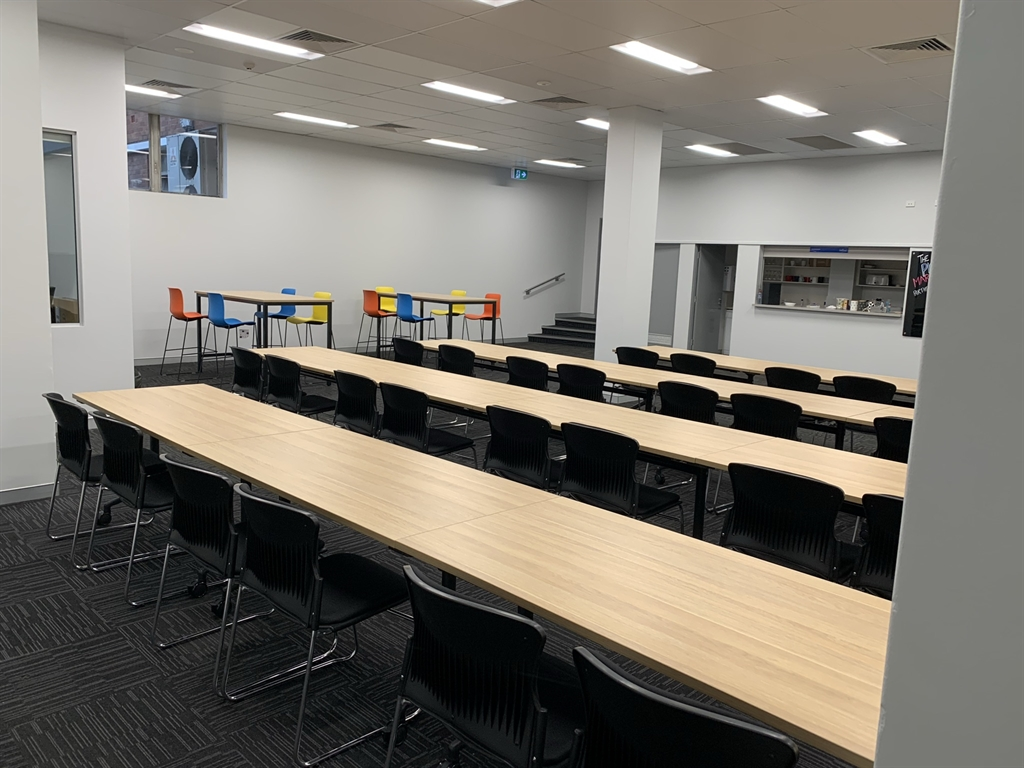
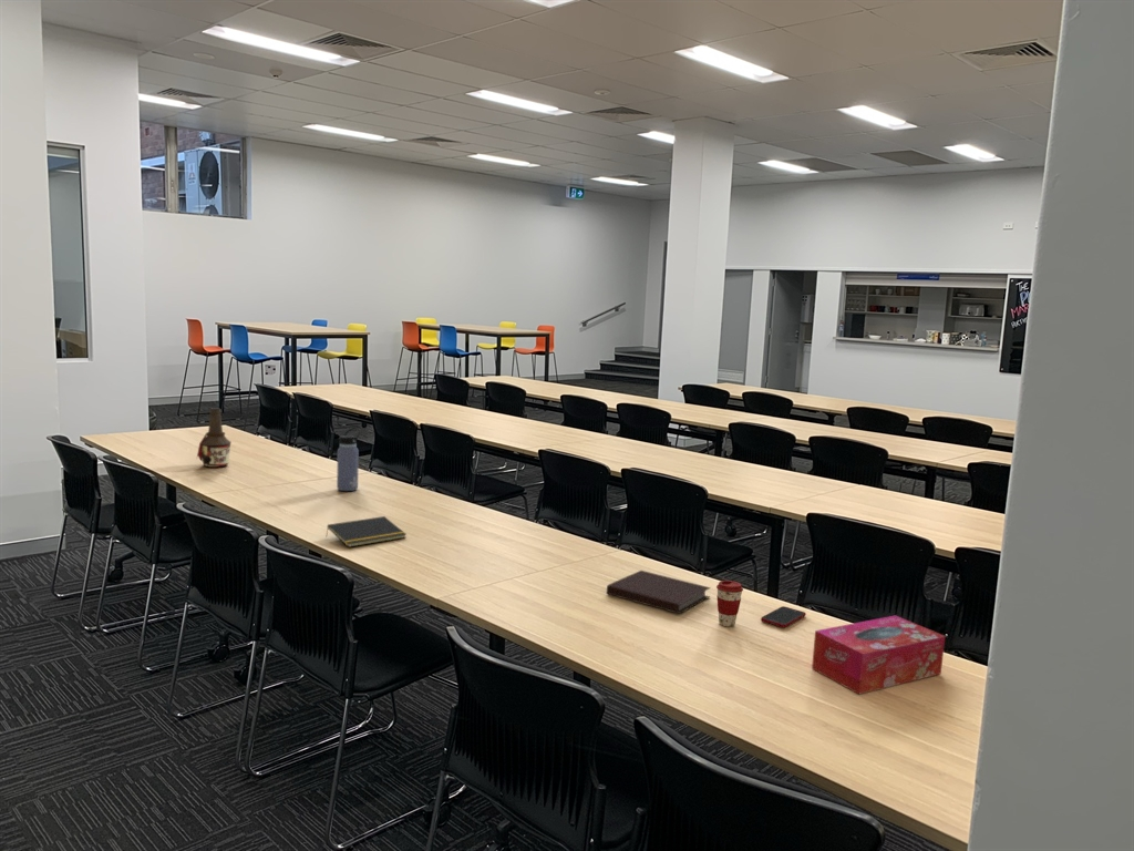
+ notepad [324,515,408,548]
+ cell phone [760,605,807,628]
+ water bottle [336,426,361,492]
+ bottle [195,407,233,469]
+ tissue box [811,614,946,695]
+ coffee cup [715,580,744,627]
+ notebook [606,570,712,615]
